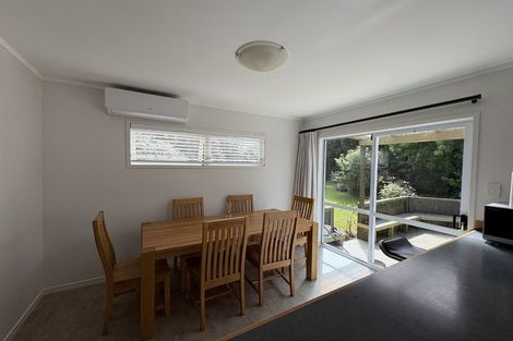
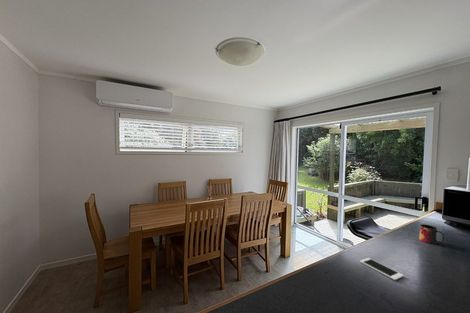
+ cell phone [359,257,405,281]
+ mug [418,223,446,245]
